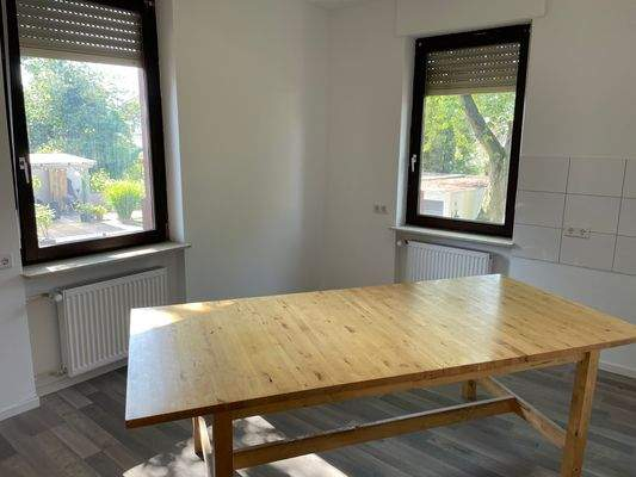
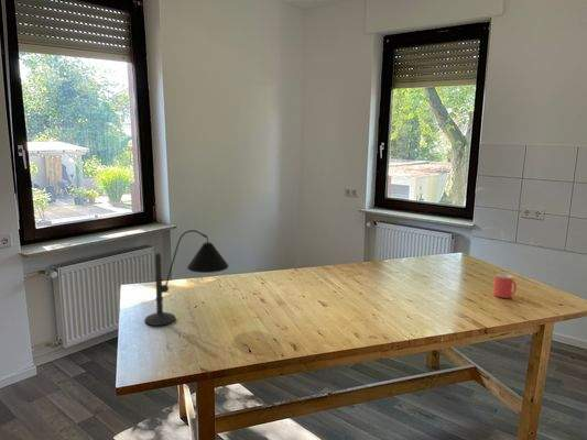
+ mug [492,273,518,299]
+ desk lamp [143,229,229,327]
